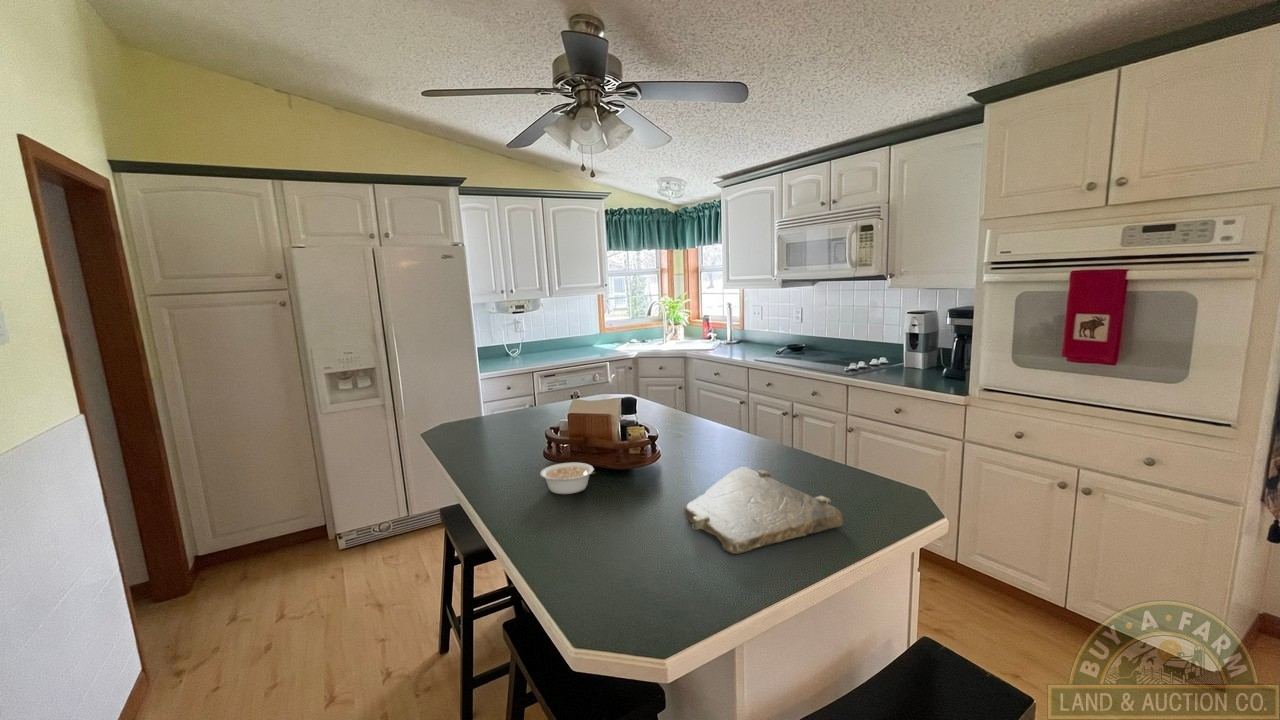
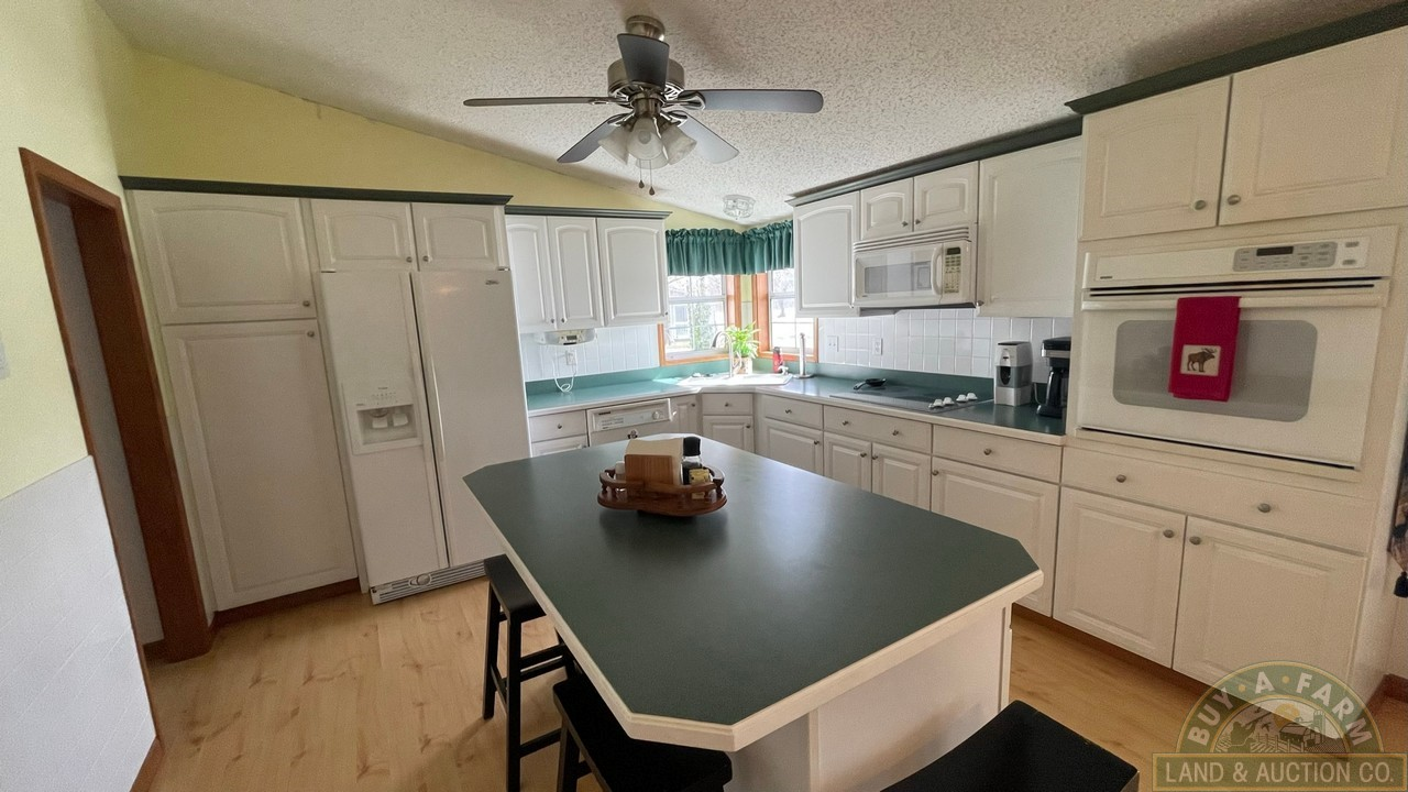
- legume [539,462,597,495]
- cutting board [684,466,844,555]
